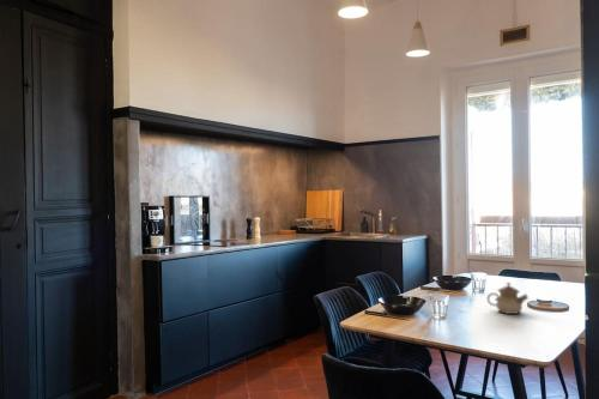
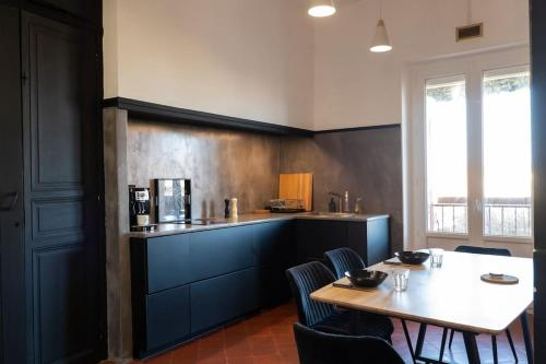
- teapot [485,282,530,315]
